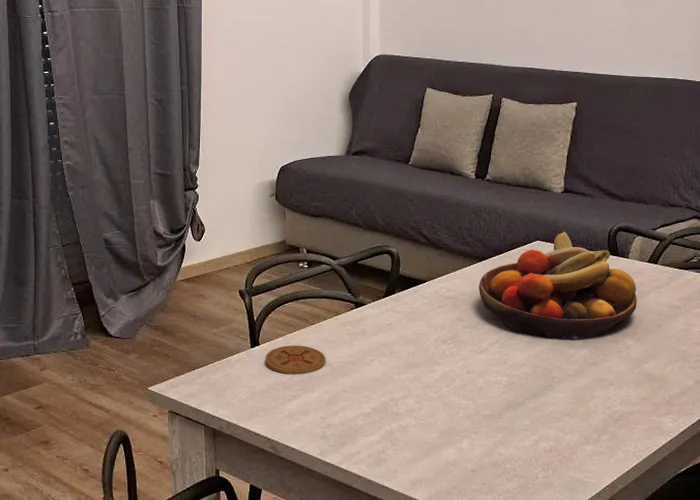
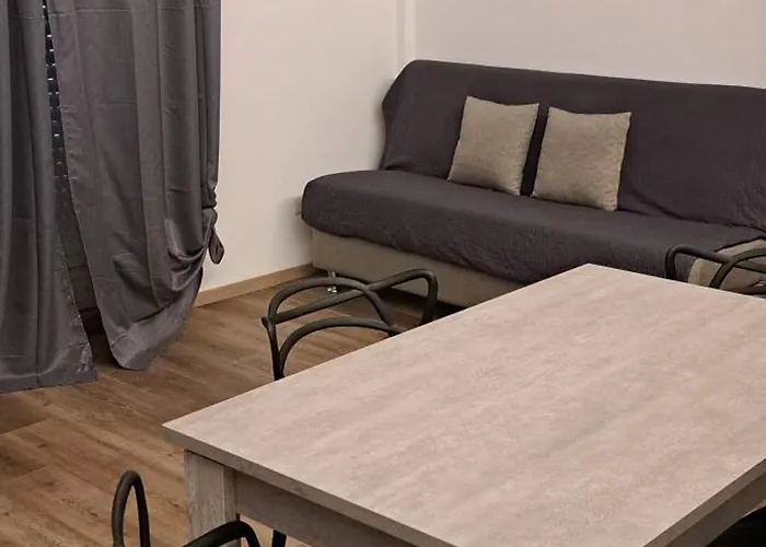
- coaster [264,345,327,375]
- fruit bowl [478,231,638,342]
